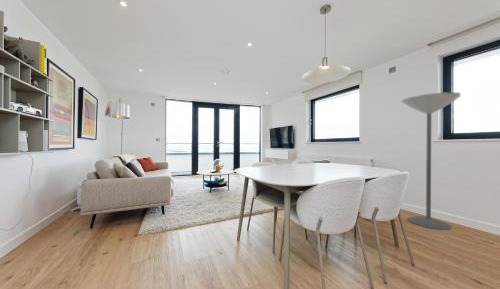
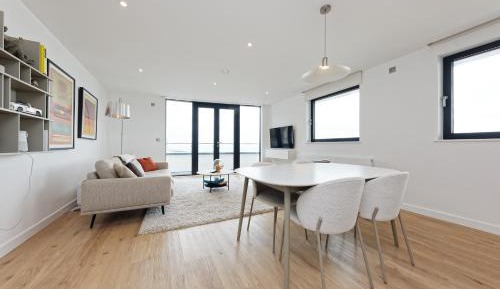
- floor lamp [400,91,462,231]
